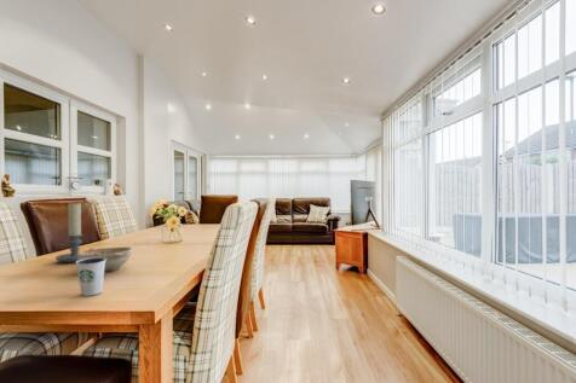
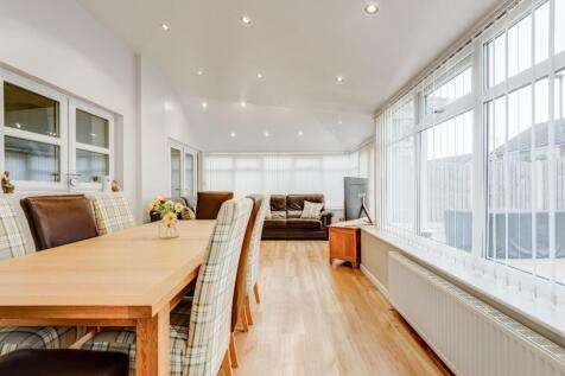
- candle holder [54,202,94,263]
- dixie cup [75,257,106,297]
- decorative bowl [77,245,134,273]
